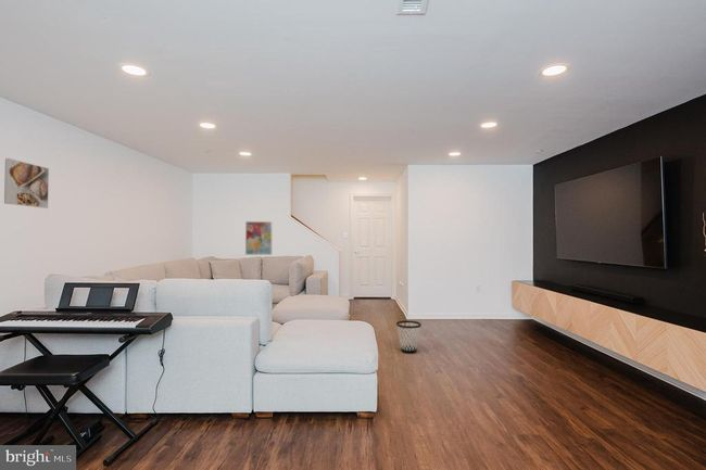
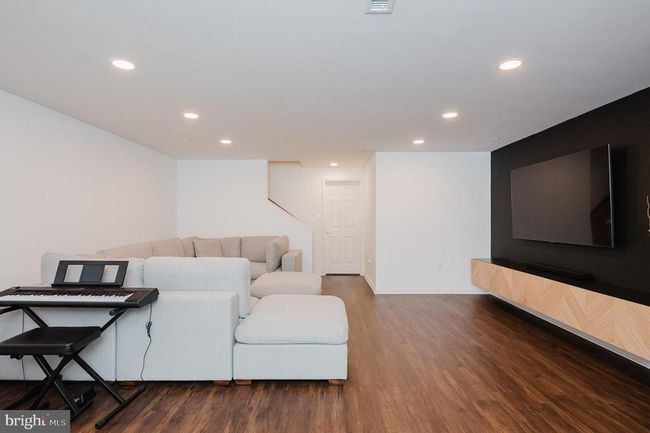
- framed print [3,157,50,209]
- wastebasket [395,319,423,354]
- wall art [244,220,273,256]
